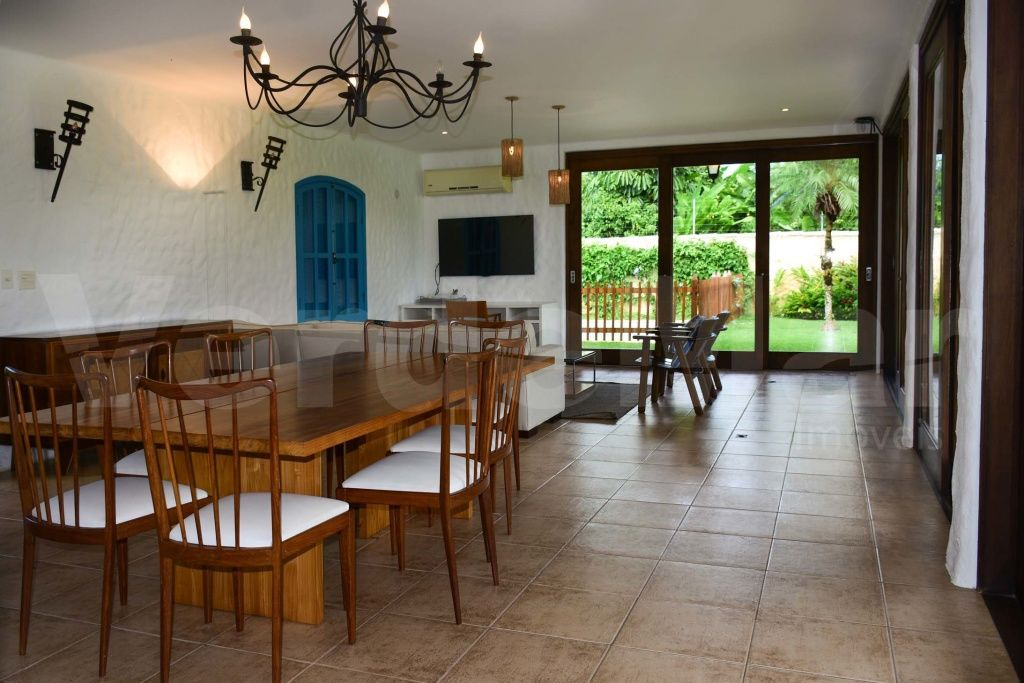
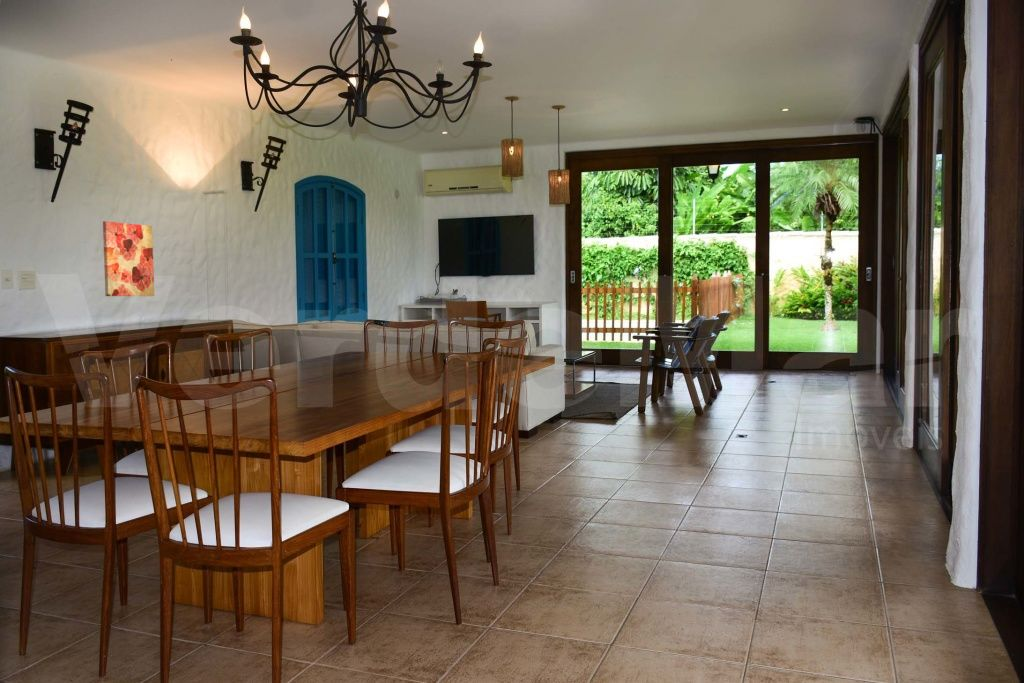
+ wall art [102,220,155,297]
